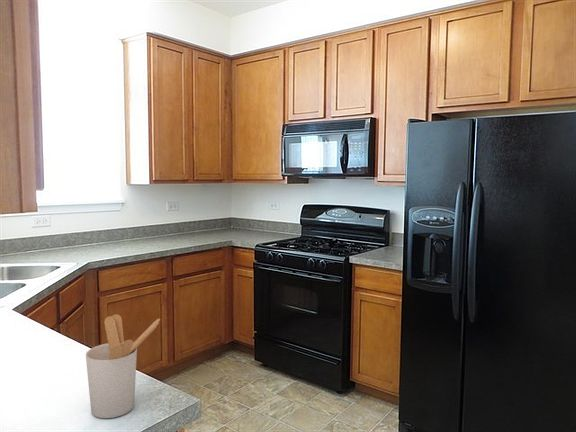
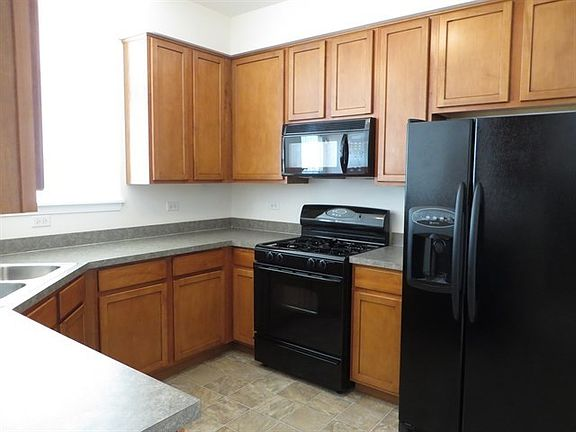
- utensil holder [85,313,161,419]
